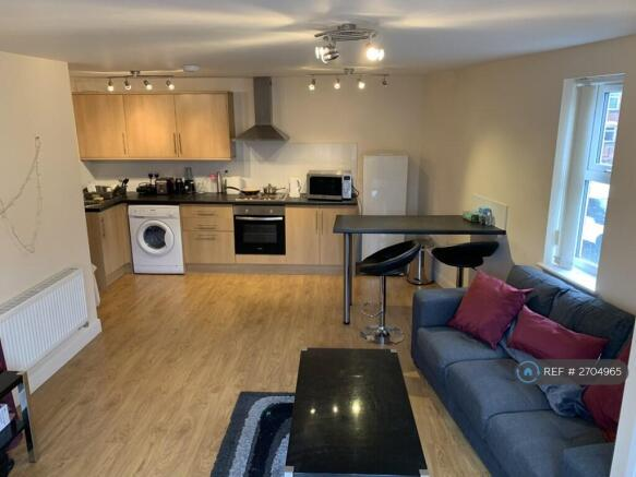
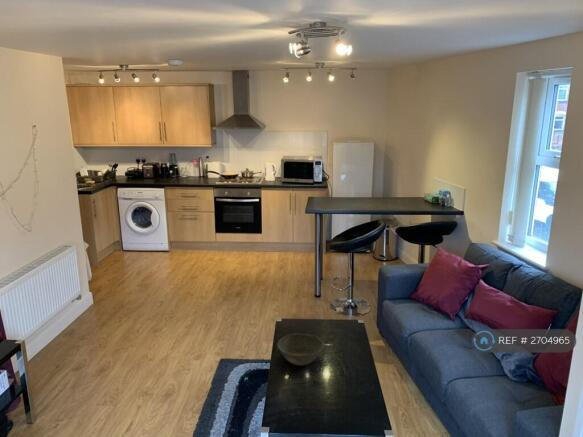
+ bowl [276,333,325,366]
